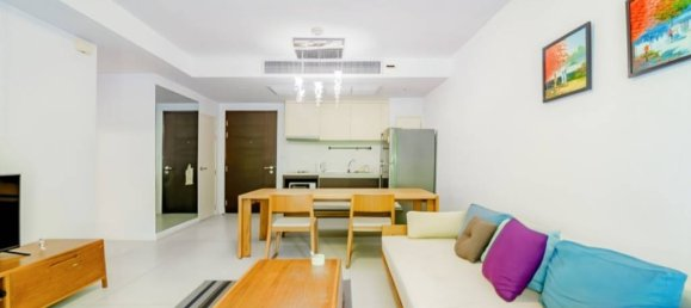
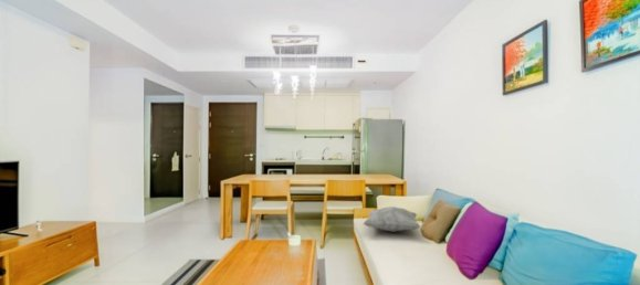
+ decorative pillow [361,205,421,233]
